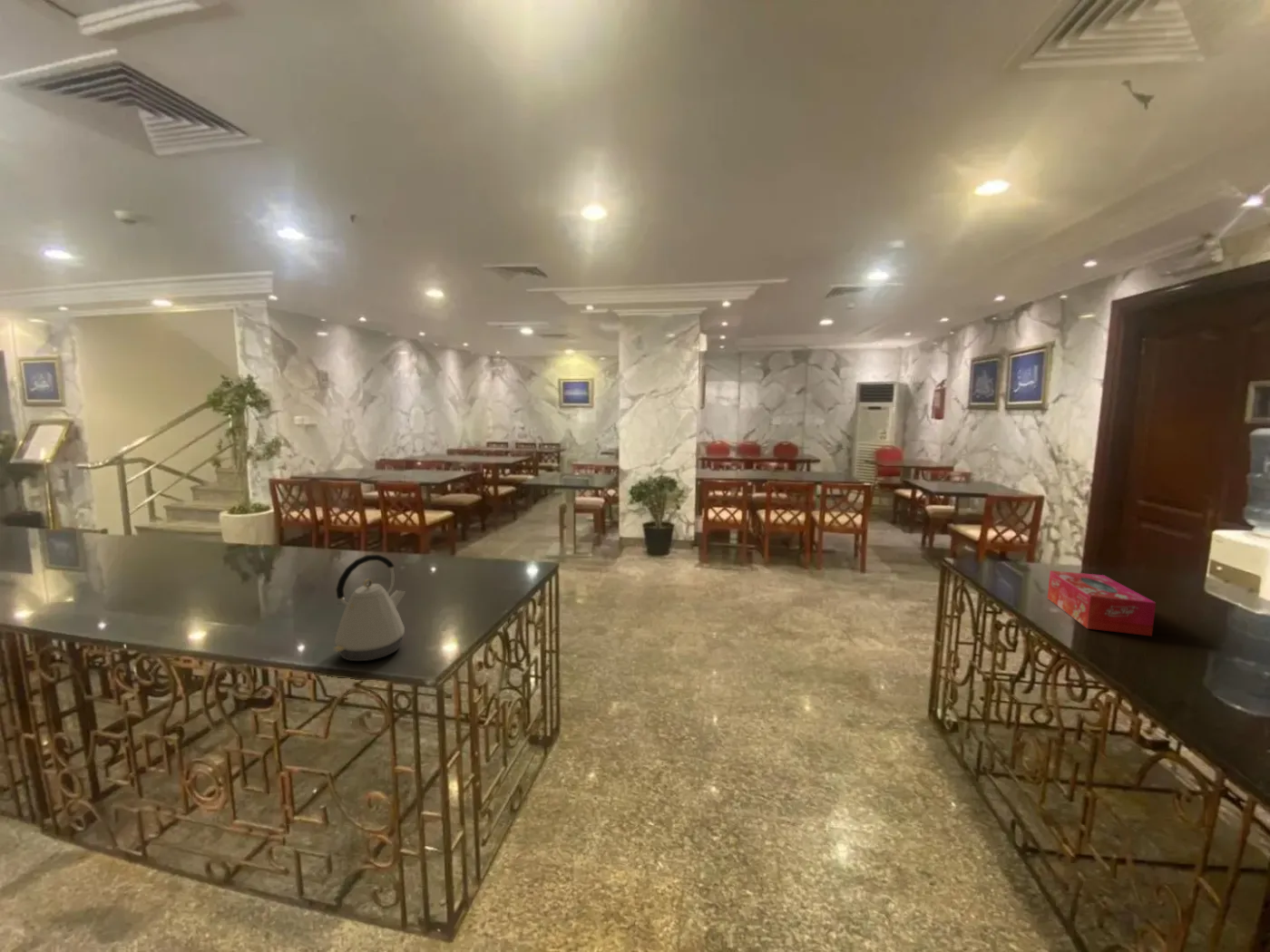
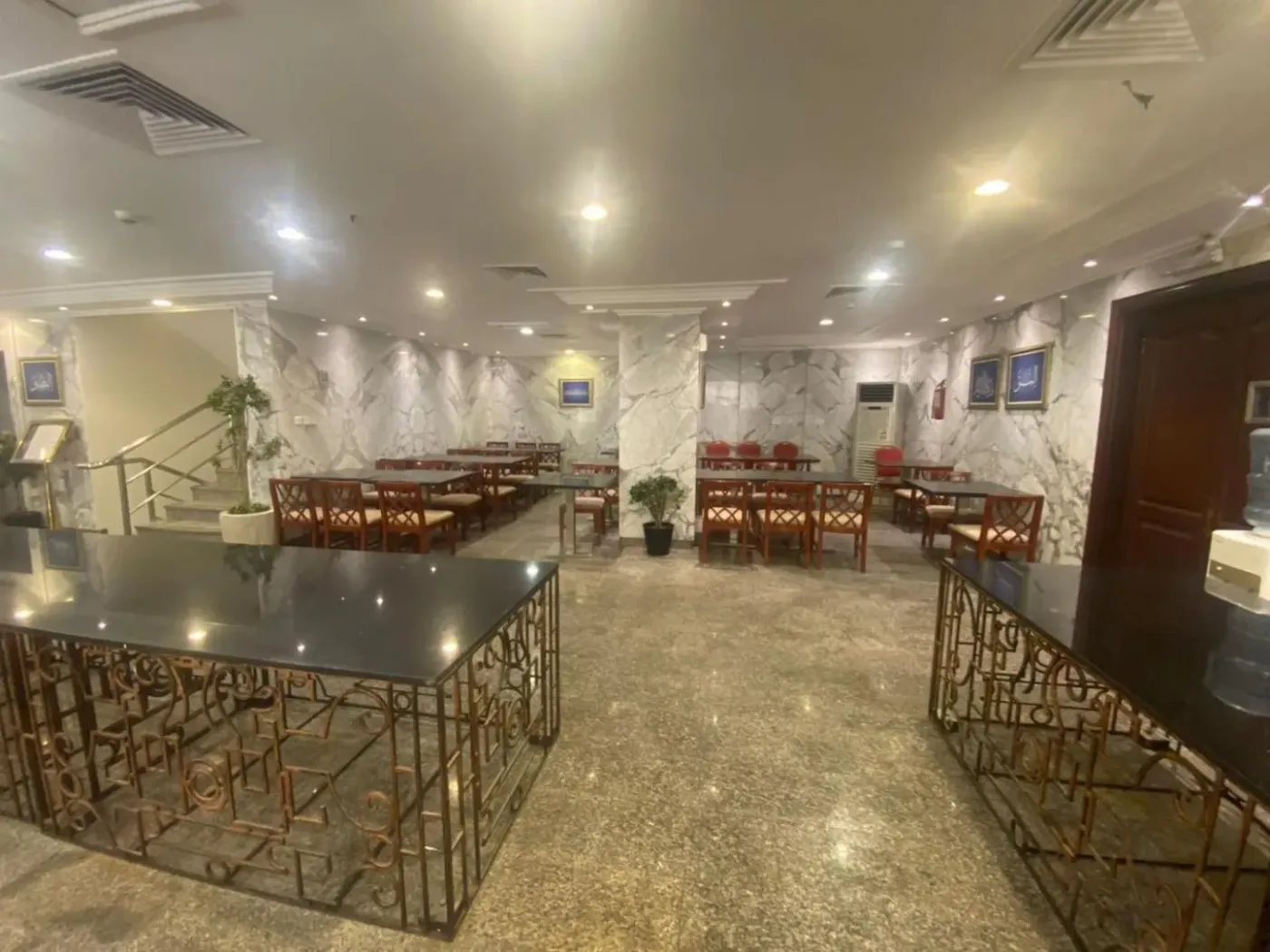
- tissue box [1047,569,1157,637]
- kettle [332,554,406,662]
